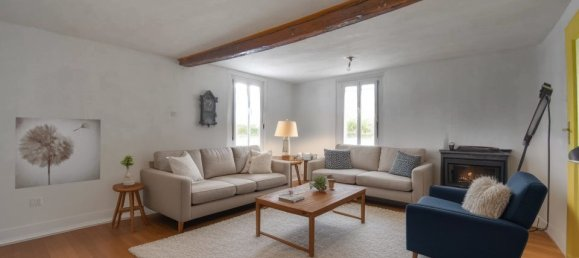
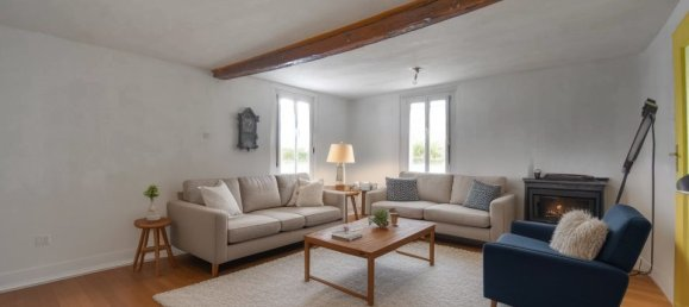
- wall art [14,116,102,190]
